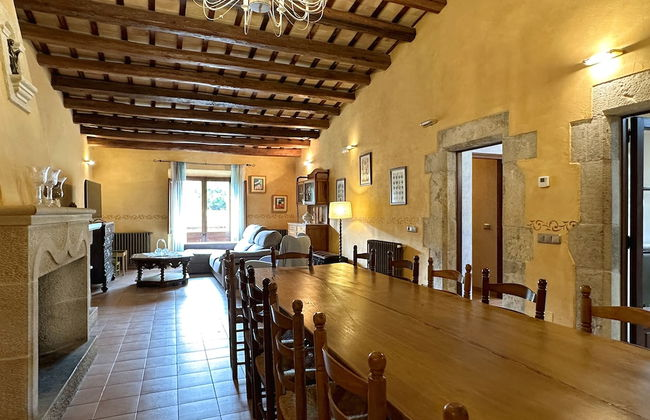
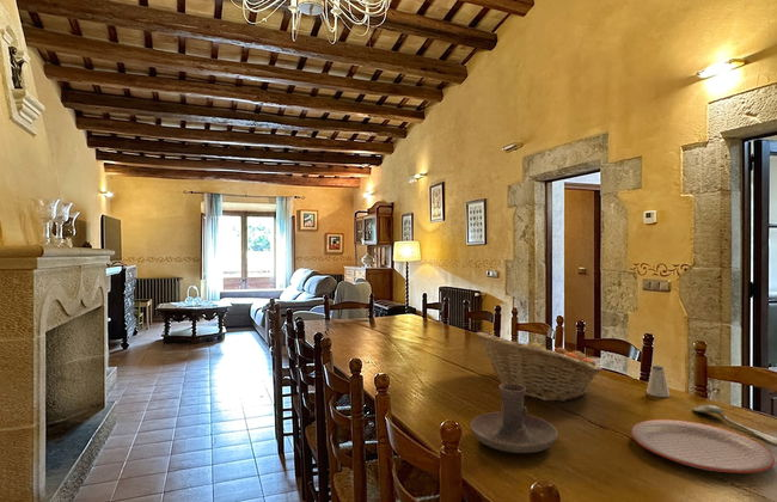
+ spoon [691,404,777,447]
+ candle holder [470,384,558,454]
+ saltshaker [646,365,671,398]
+ plate [630,418,776,475]
+ fruit basket [475,331,604,403]
